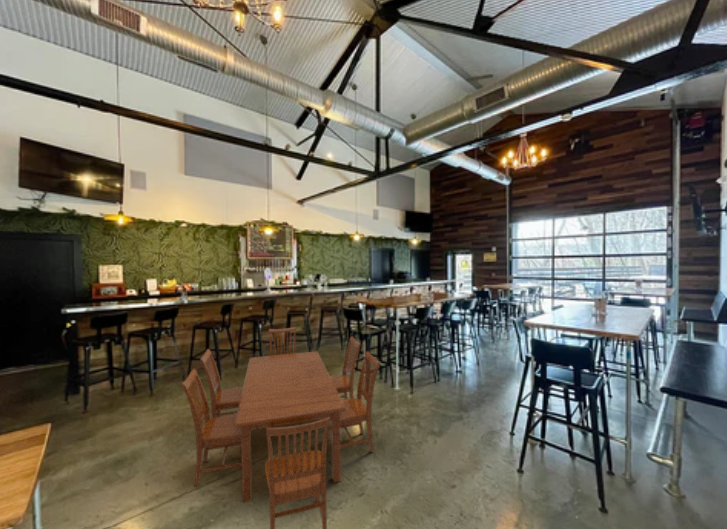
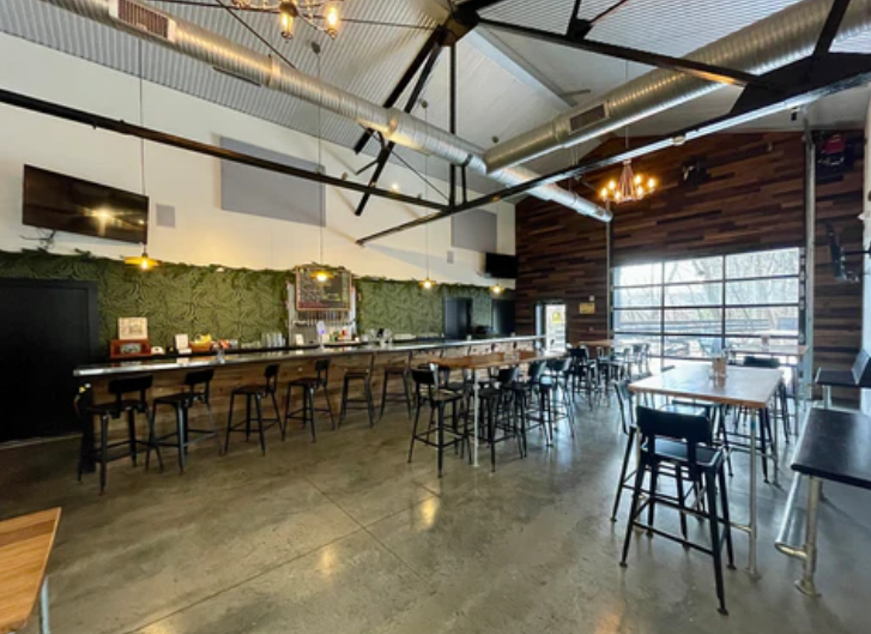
- dining set [181,326,382,529]
